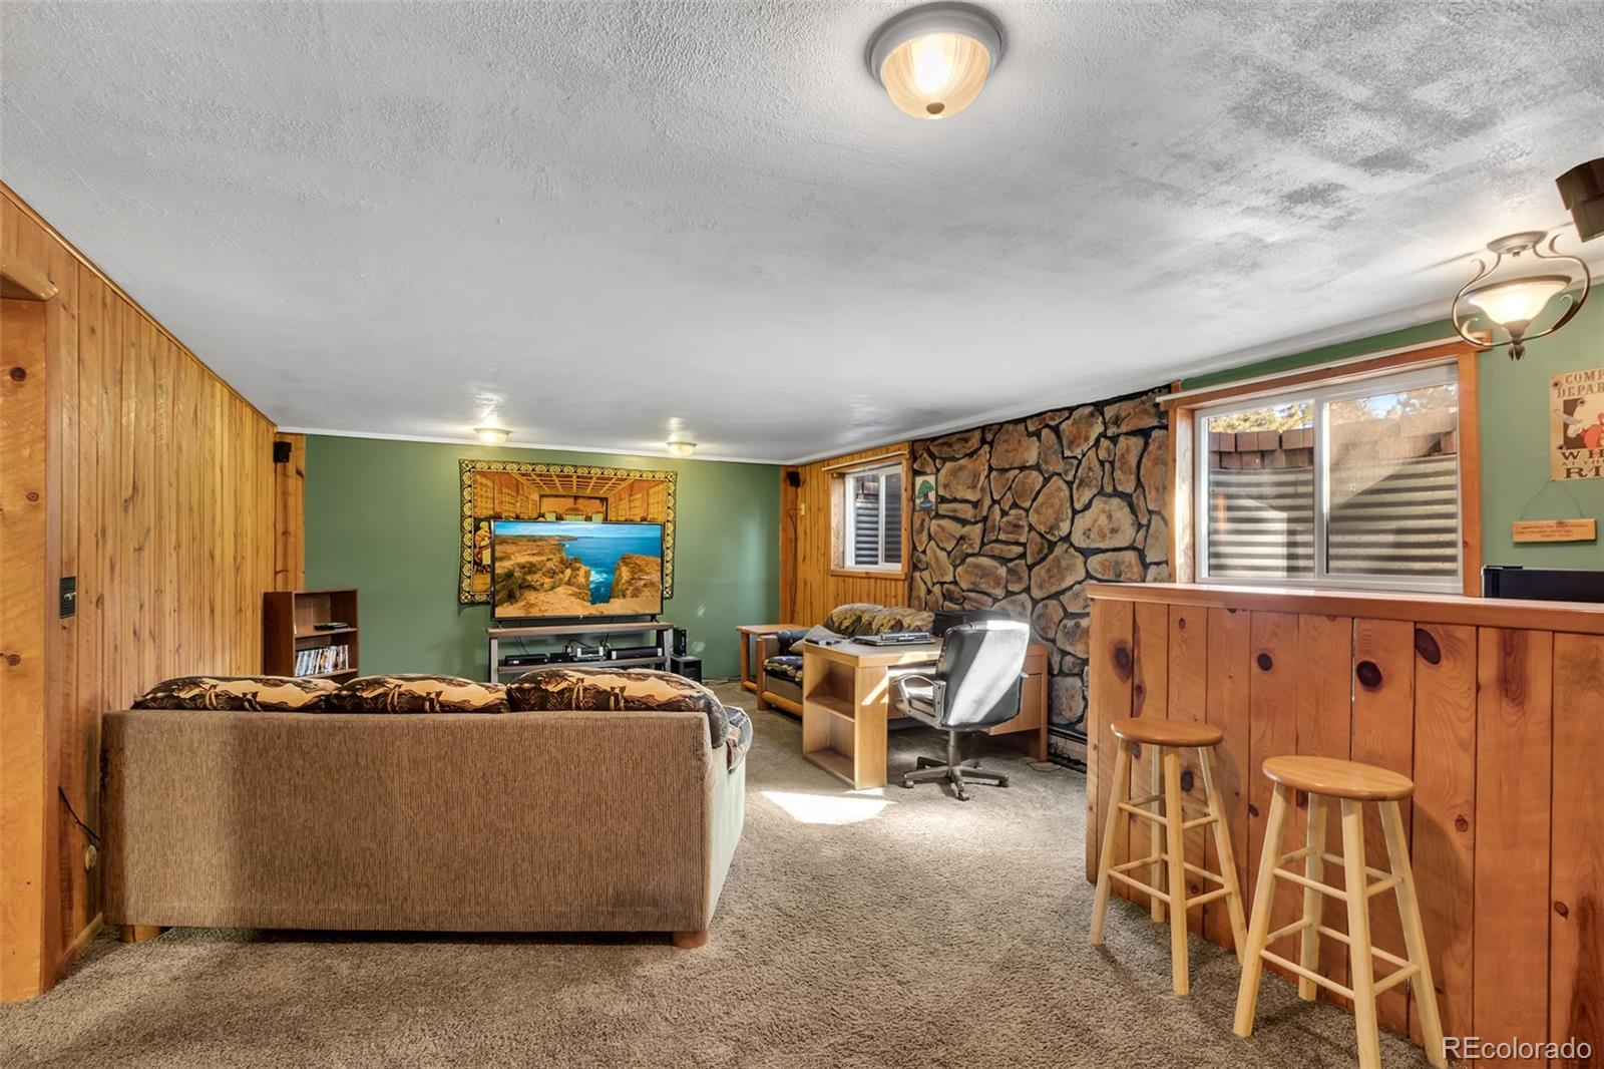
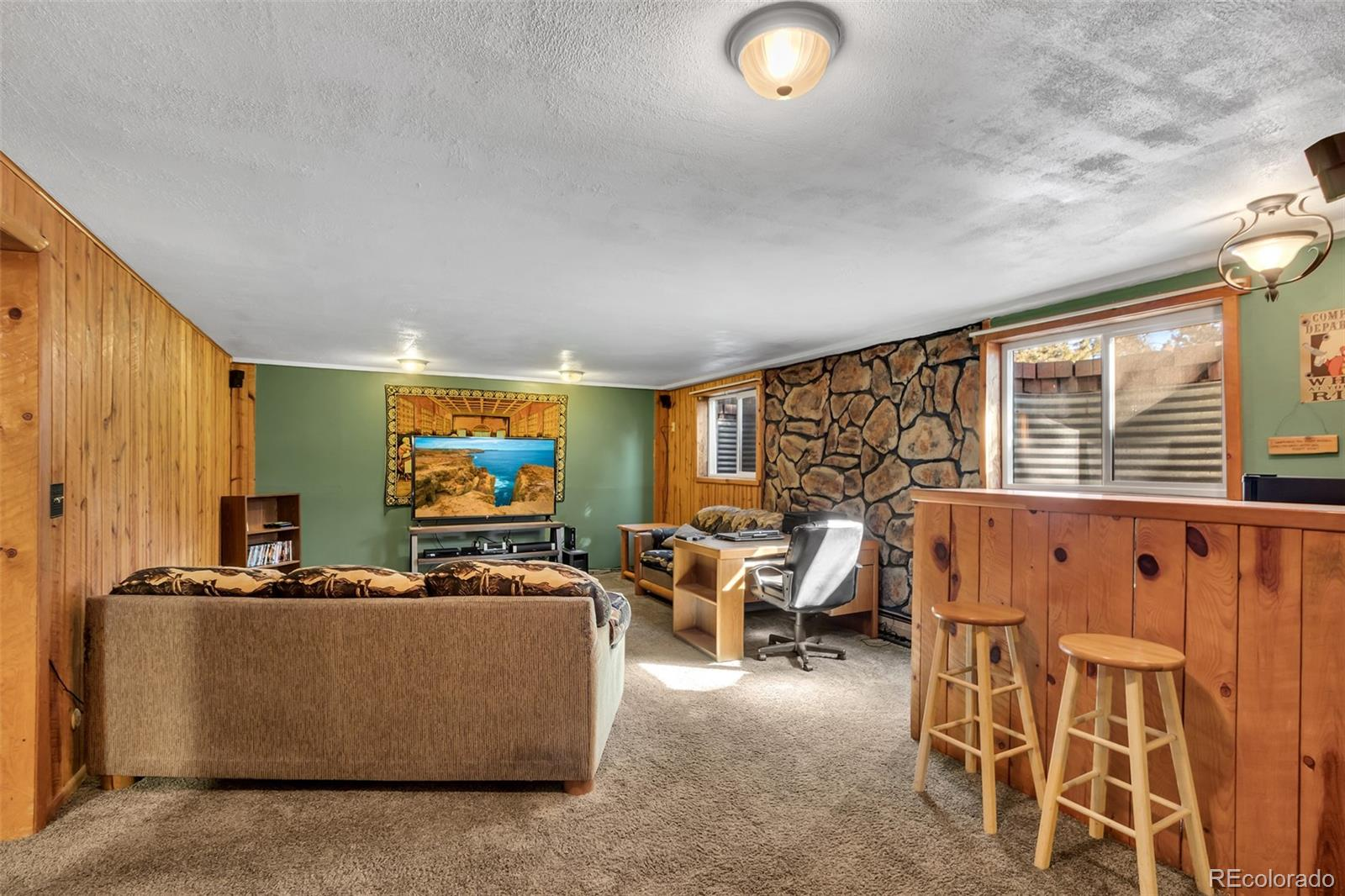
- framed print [914,471,940,513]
